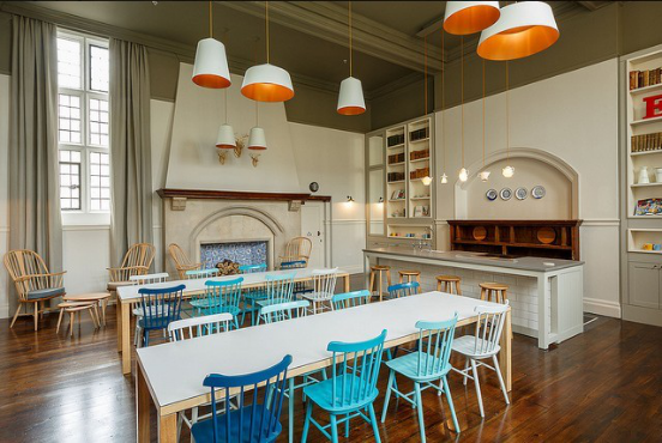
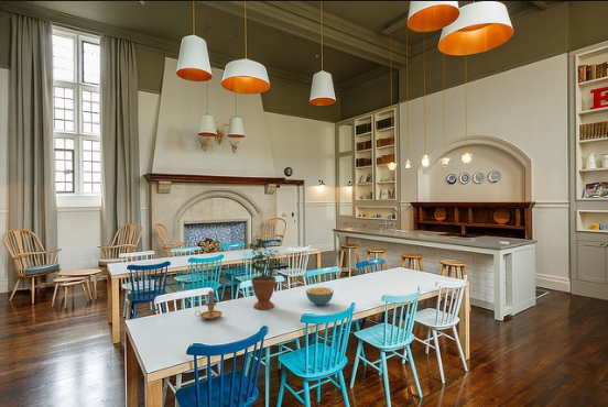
+ candle [194,289,224,320]
+ potted plant [247,235,282,310]
+ cereal bowl [305,286,335,307]
